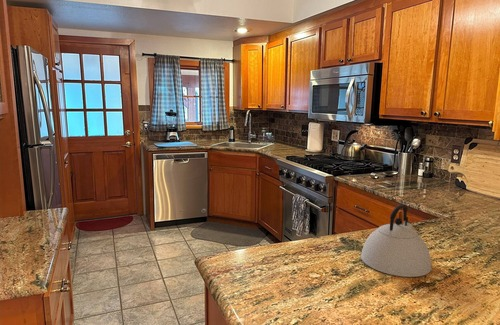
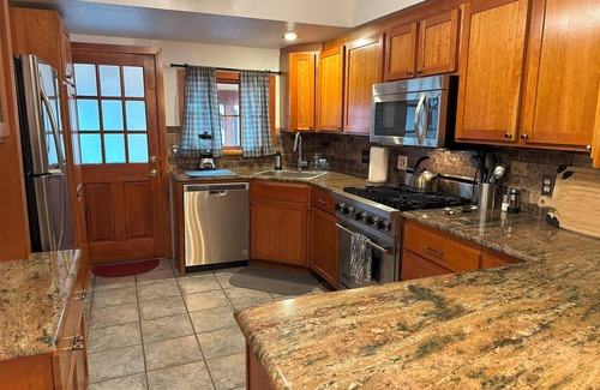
- kettle [360,204,433,278]
